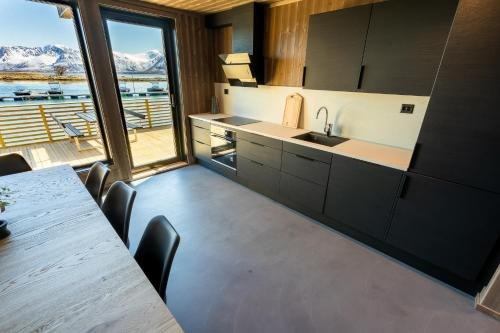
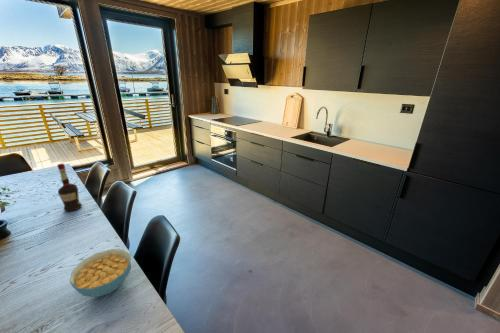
+ liquor [56,163,83,212]
+ cereal bowl [69,248,132,298]
